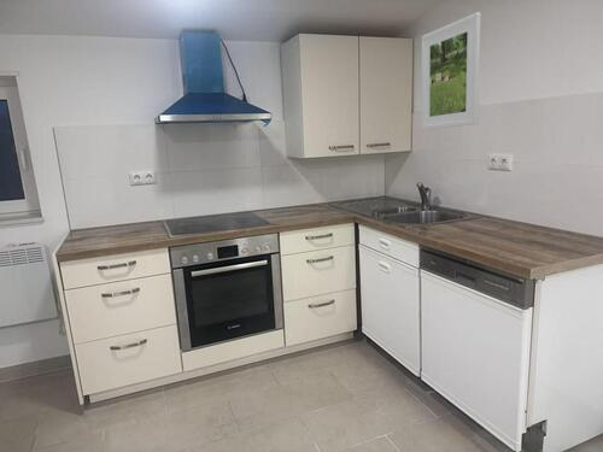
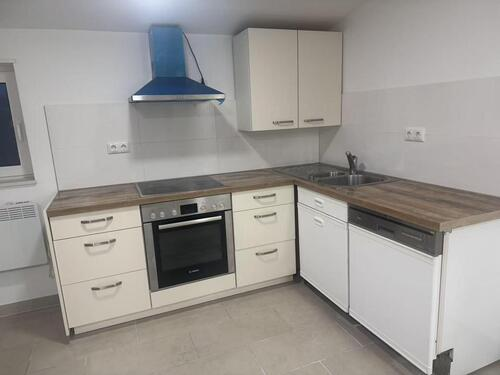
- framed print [421,11,482,131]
